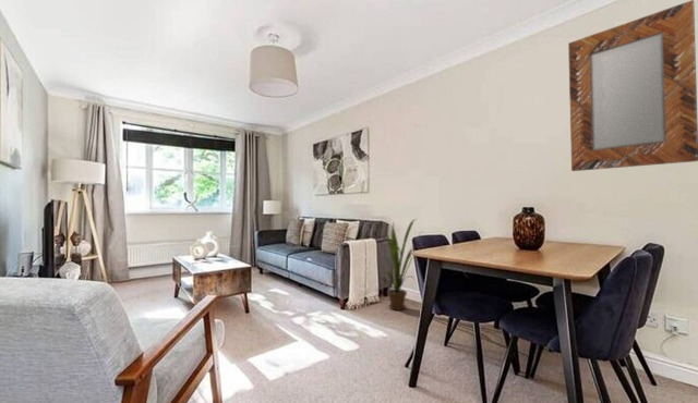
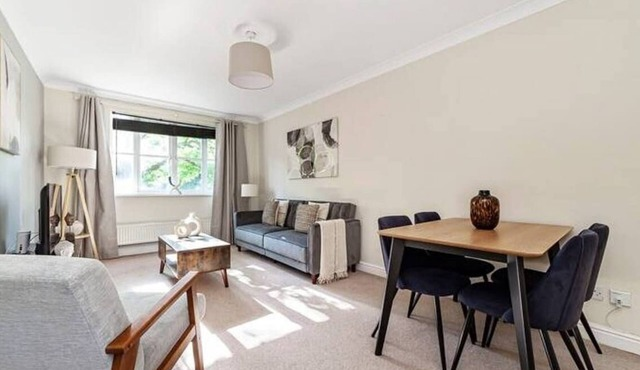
- home mirror [567,0,698,172]
- house plant [381,218,424,312]
